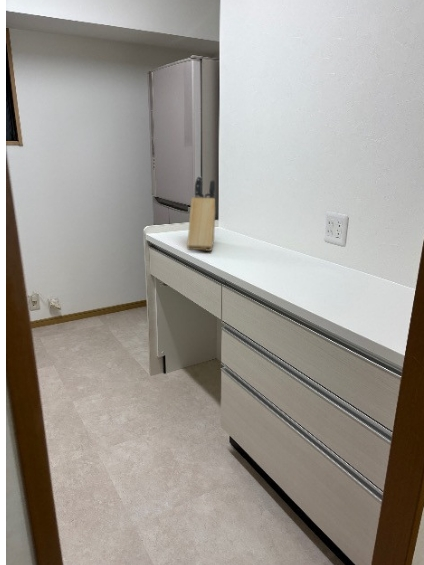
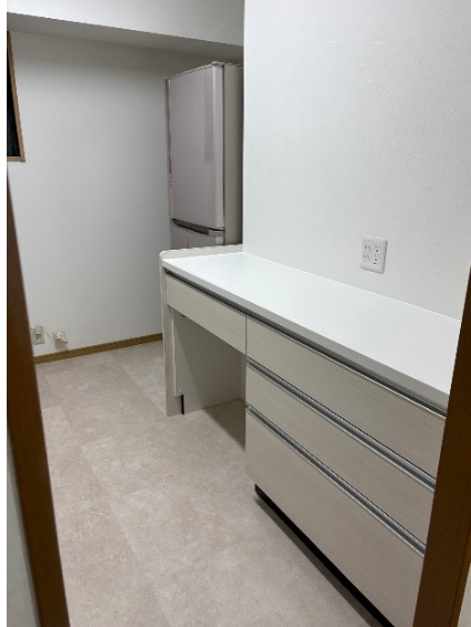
- knife block [186,175,216,252]
